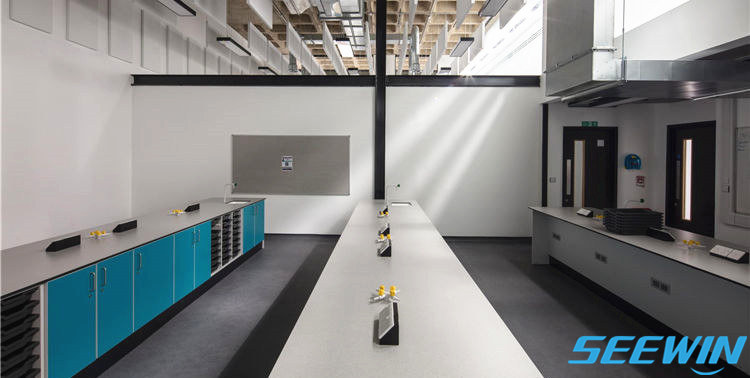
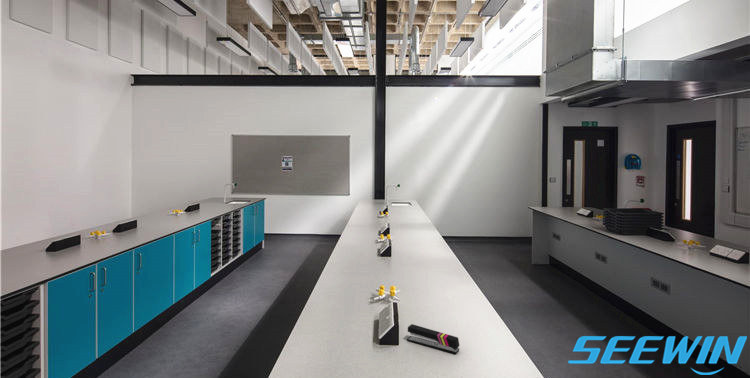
+ stapler [406,323,460,355]
